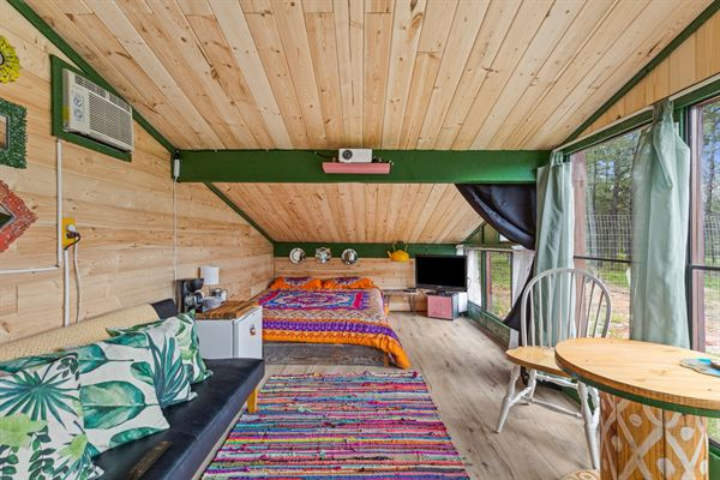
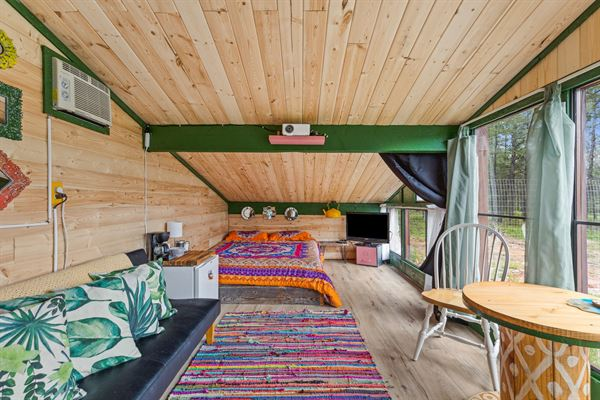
- remote control [124,440,174,480]
